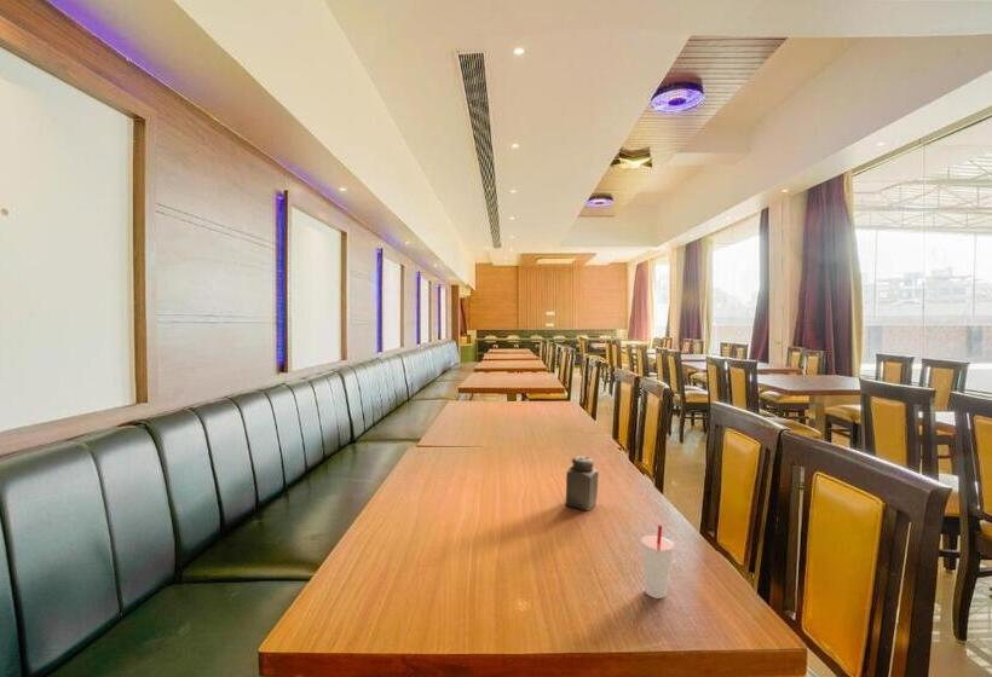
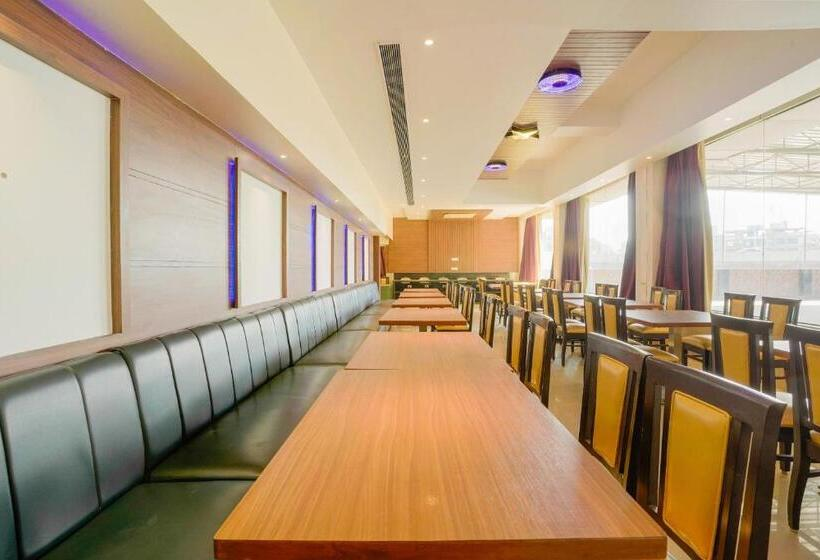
- salt shaker [564,455,600,513]
- cup [640,523,676,600]
